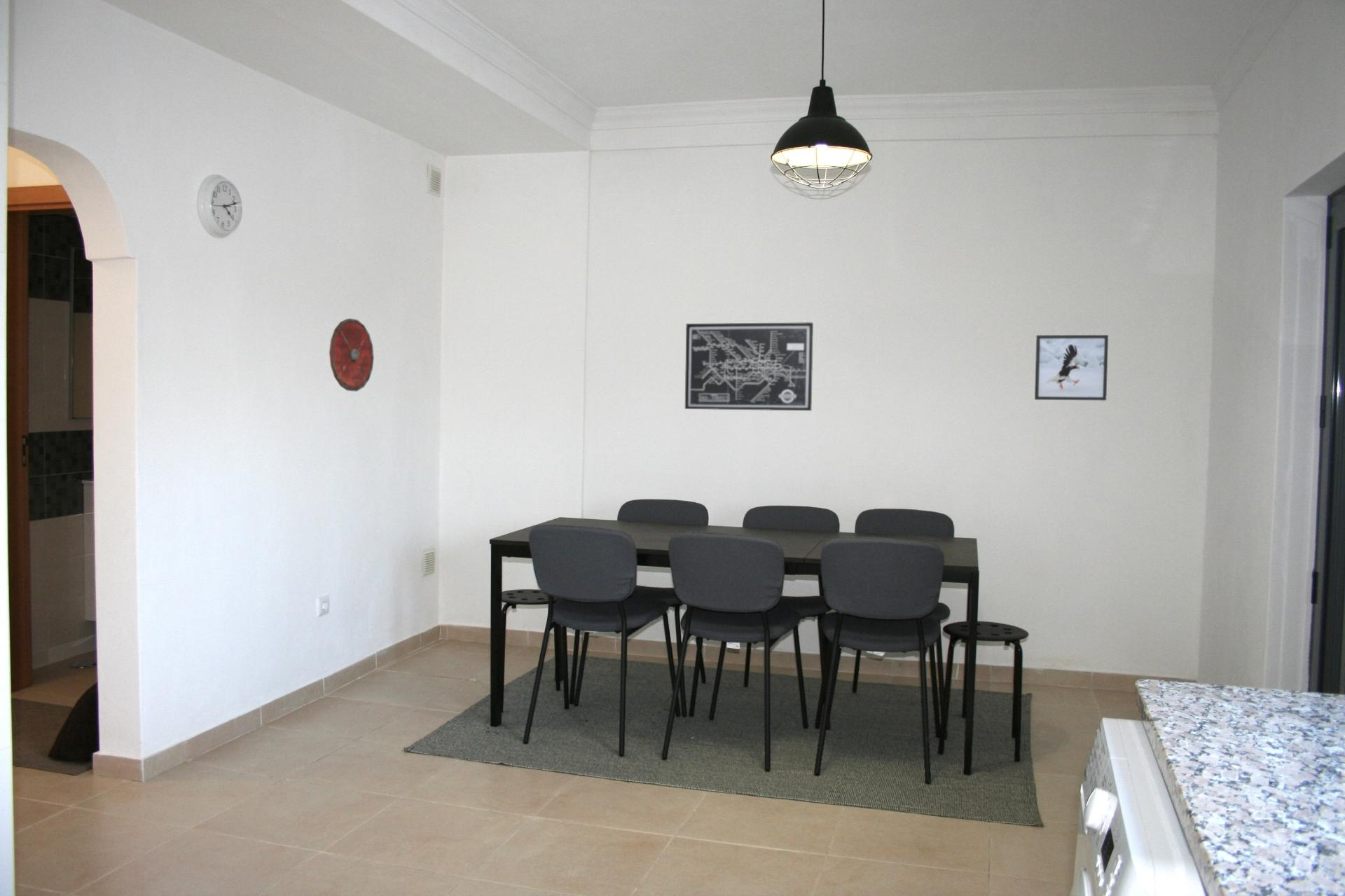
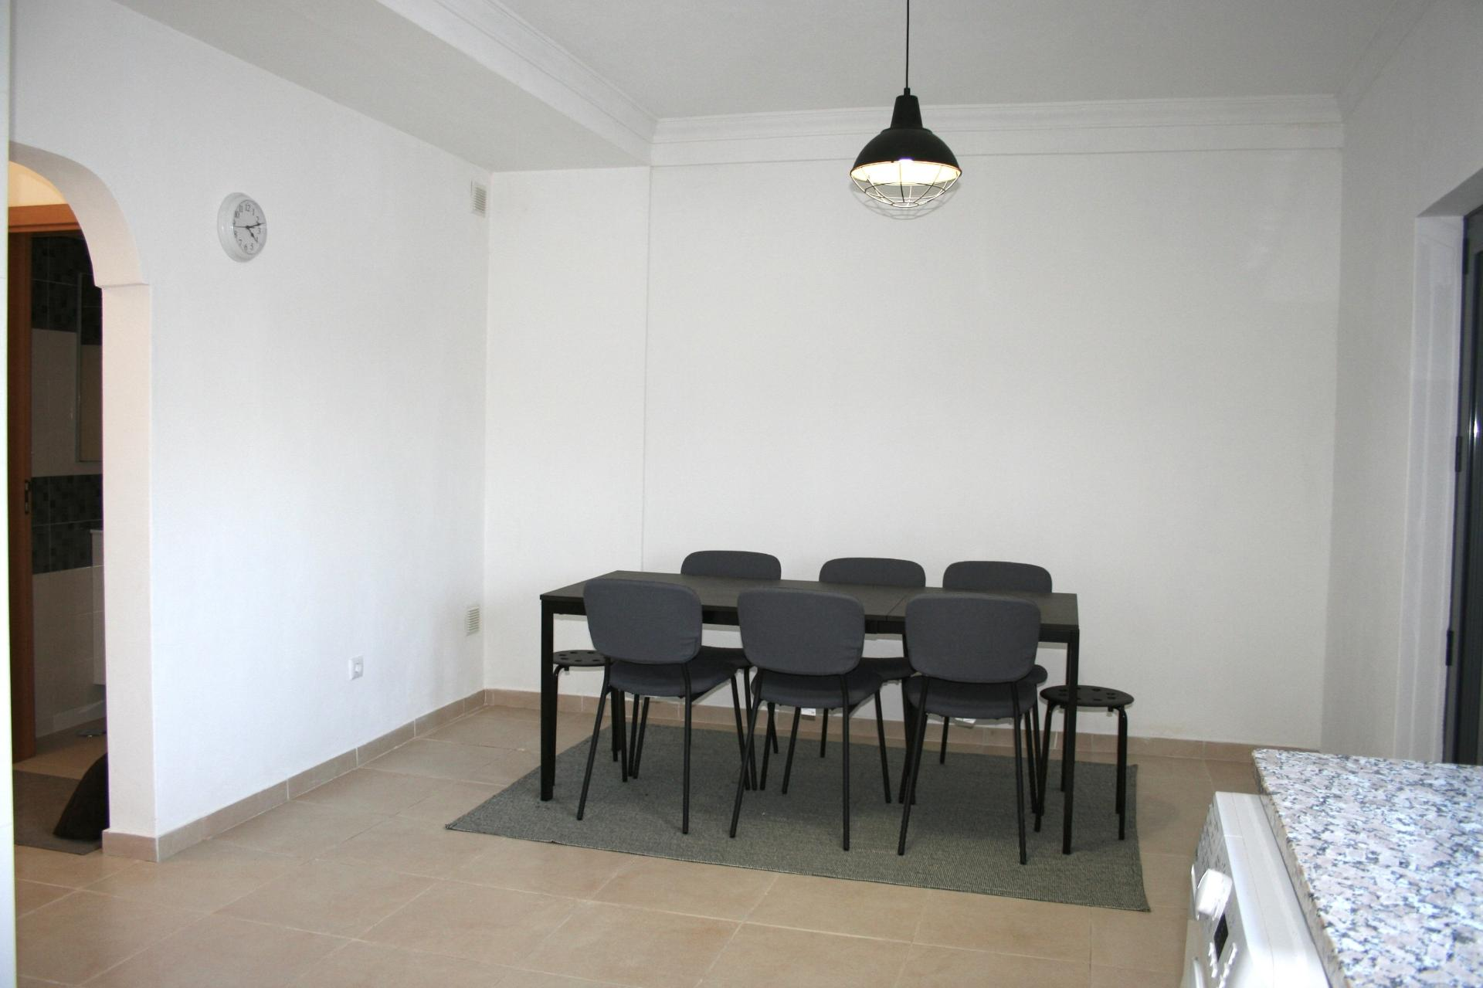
- wall art [684,322,814,411]
- round shield [329,317,375,392]
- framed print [1034,334,1109,401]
